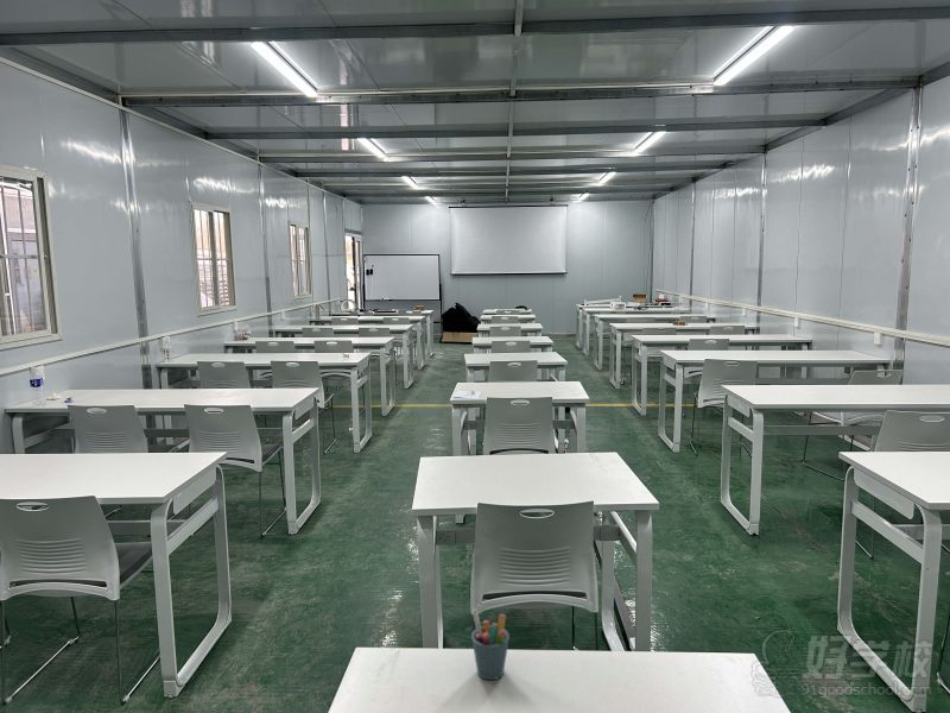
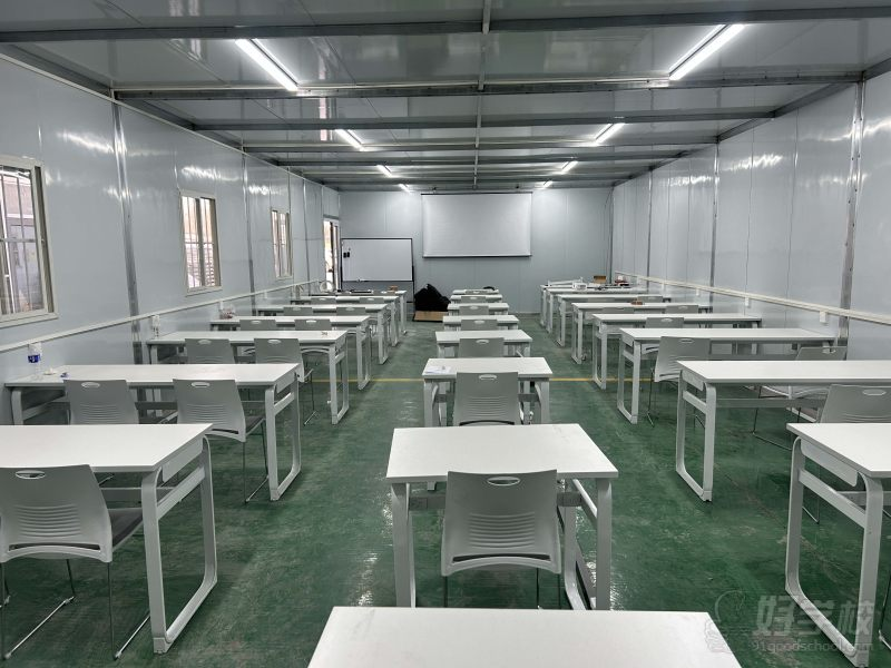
- pen holder [470,607,511,681]
